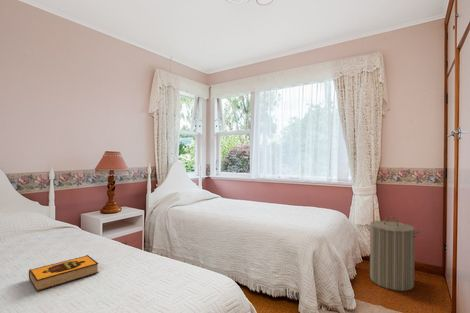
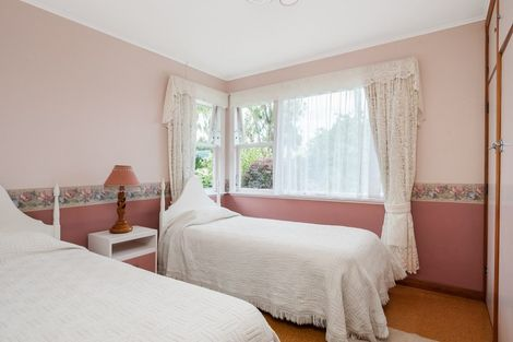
- hardback book [28,254,100,292]
- laundry hamper [364,216,422,292]
